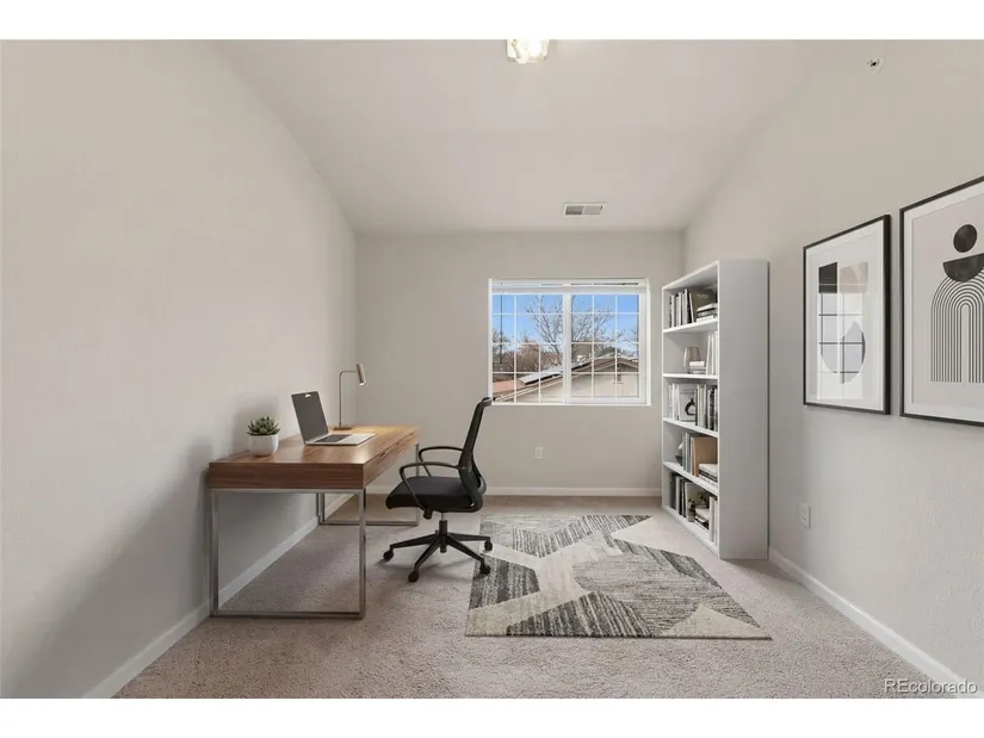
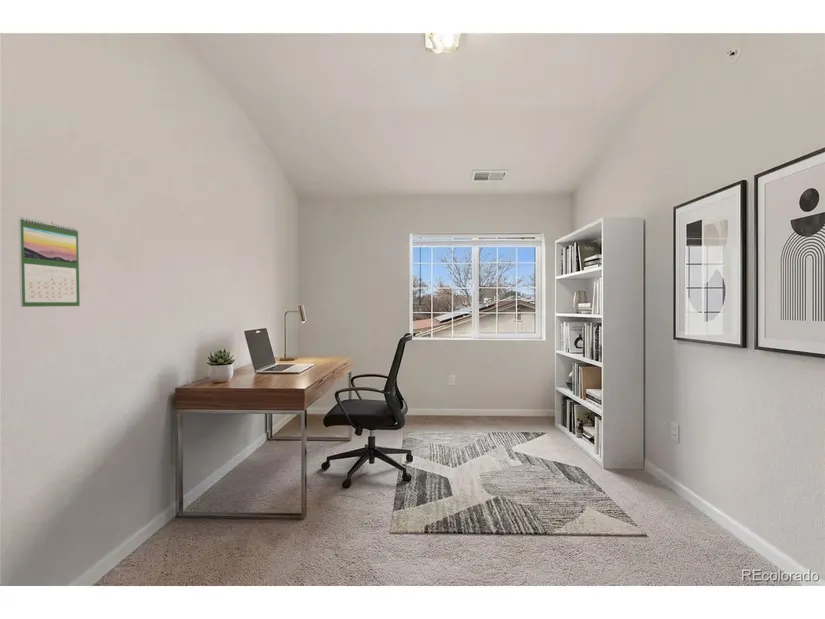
+ calendar [17,216,81,308]
